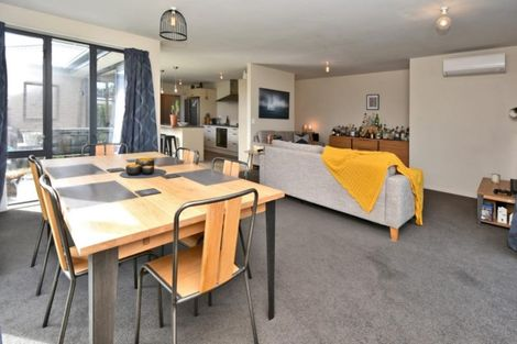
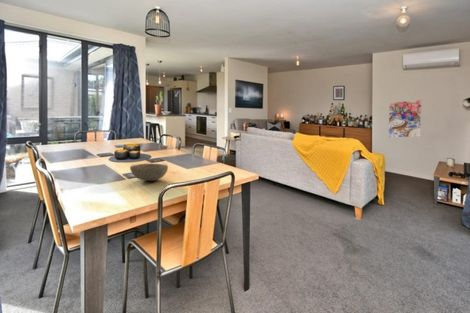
+ bowl [129,163,169,182]
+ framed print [387,99,423,138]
